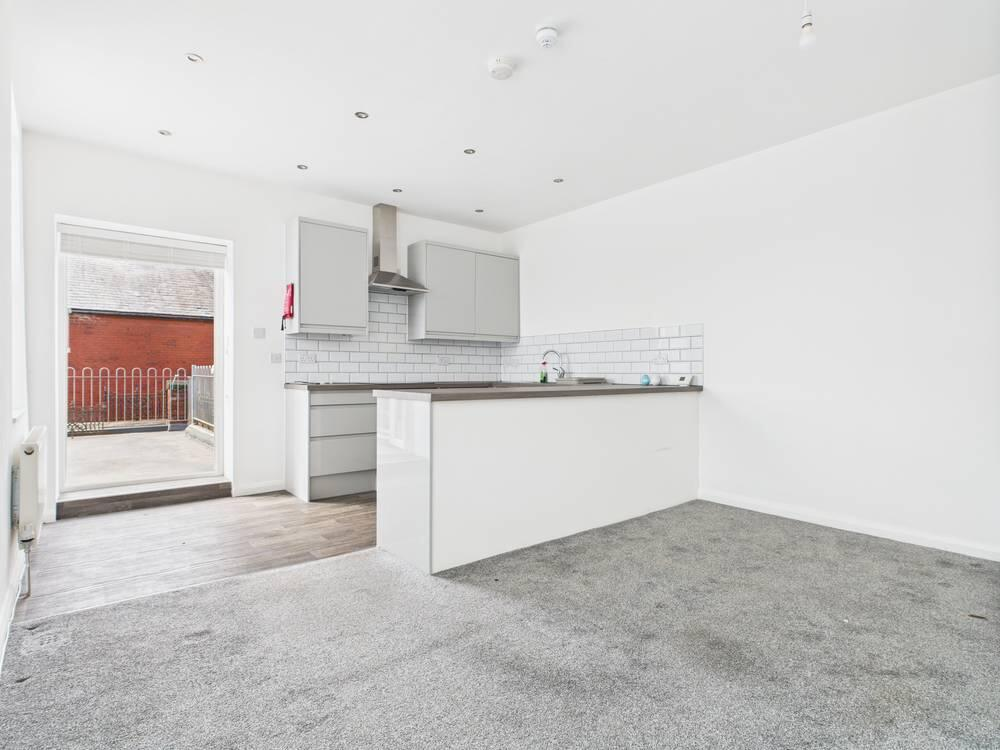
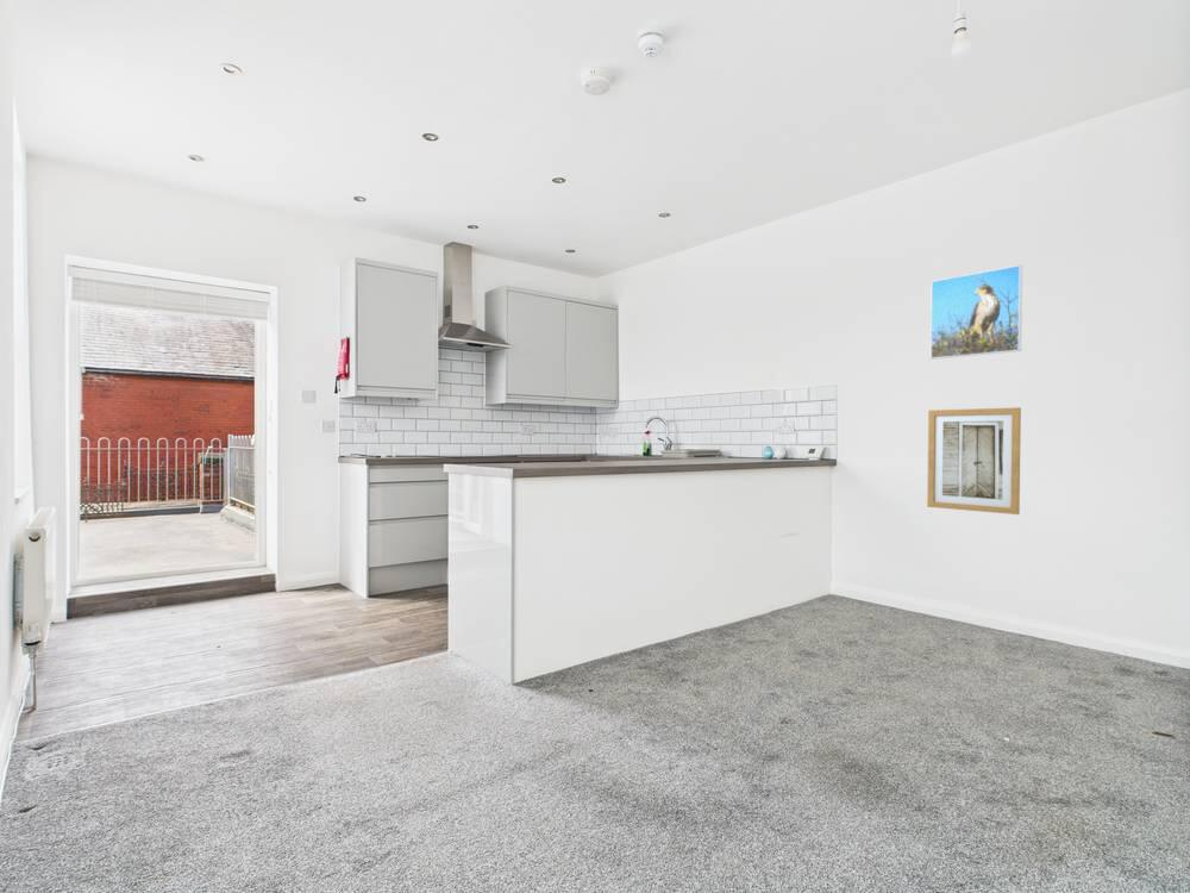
+ wall art [926,406,1022,516]
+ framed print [929,264,1023,361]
